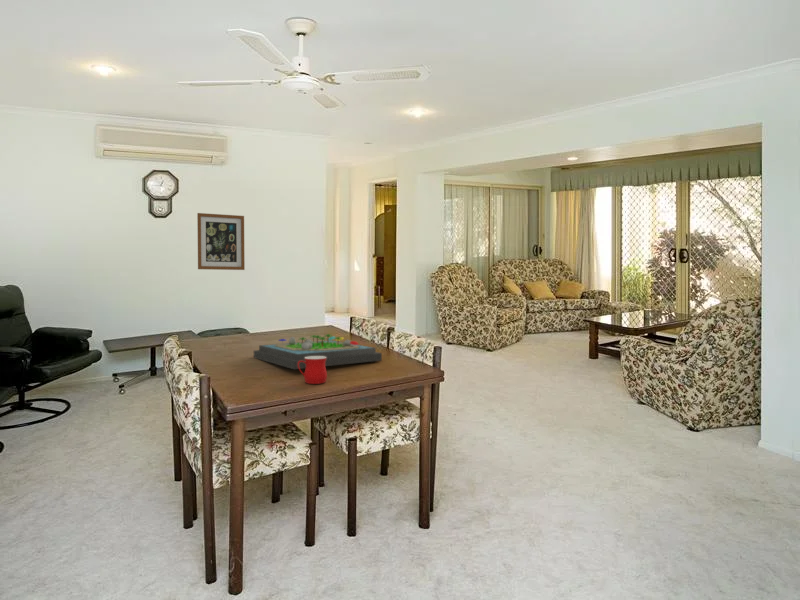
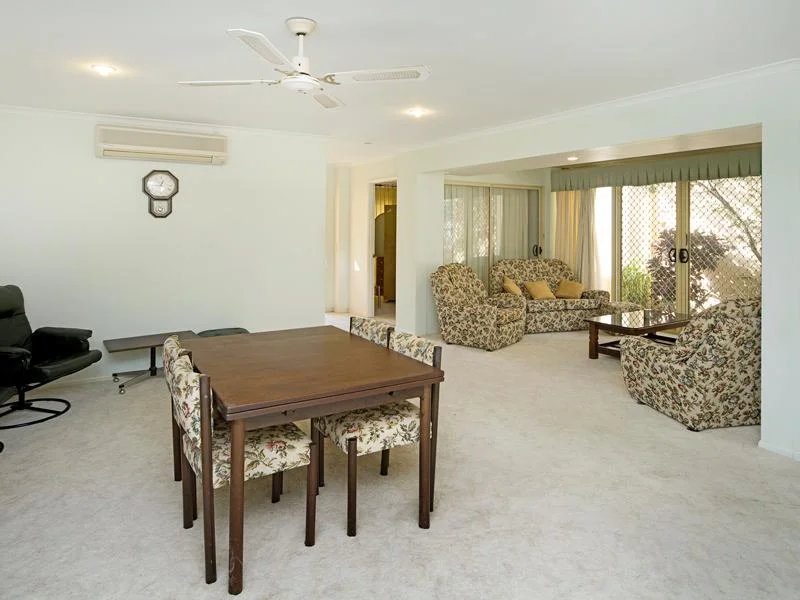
- board game [253,333,383,370]
- wall art [196,212,246,271]
- mug [298,356,328,385]
